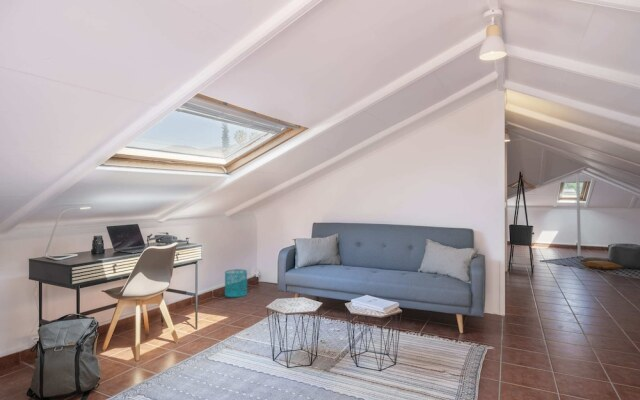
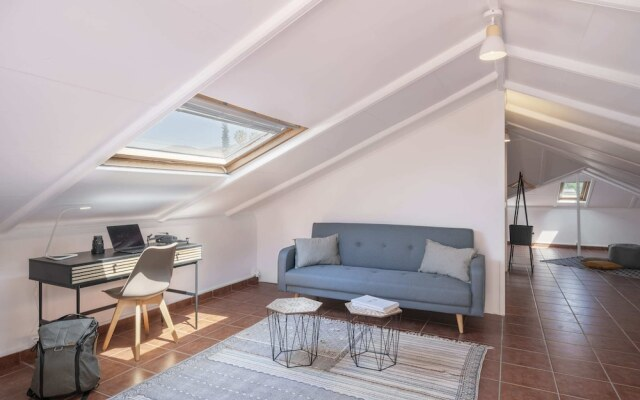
- wastebasket [224,268,248,298]
